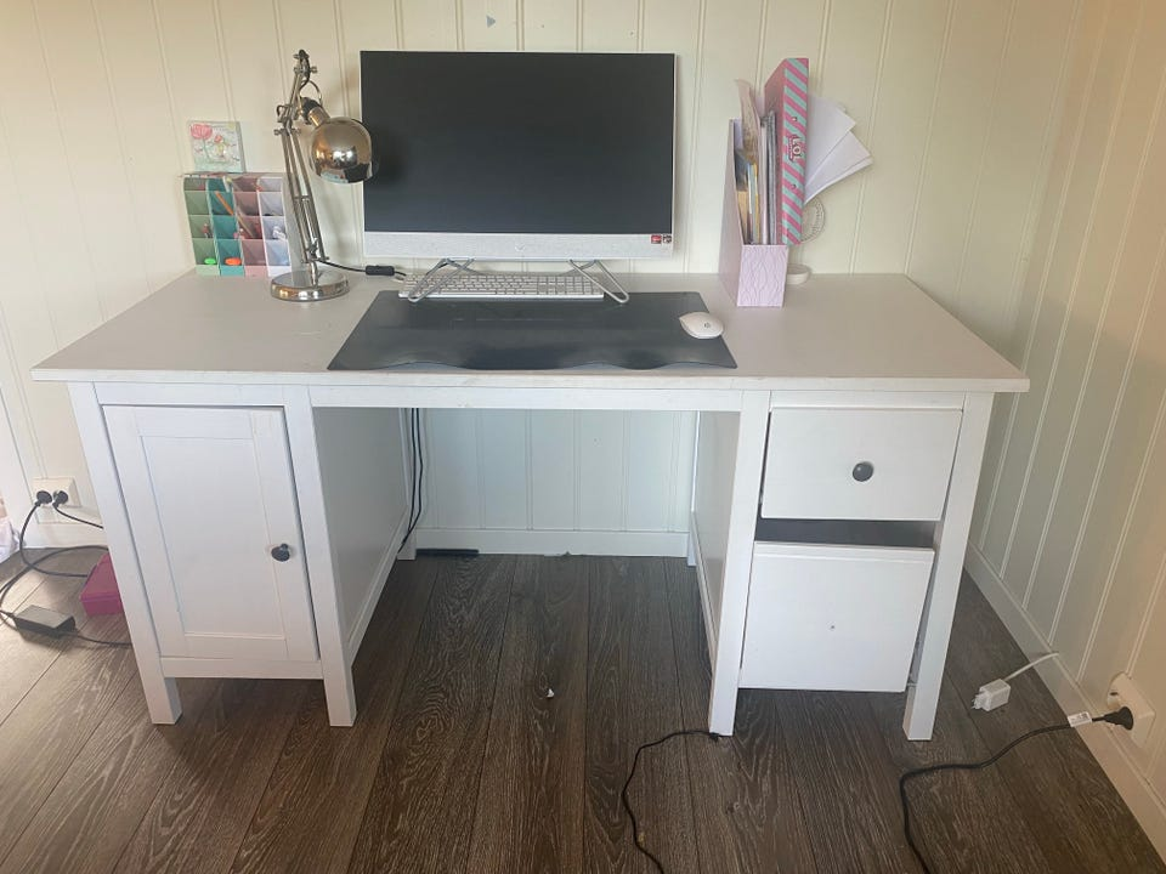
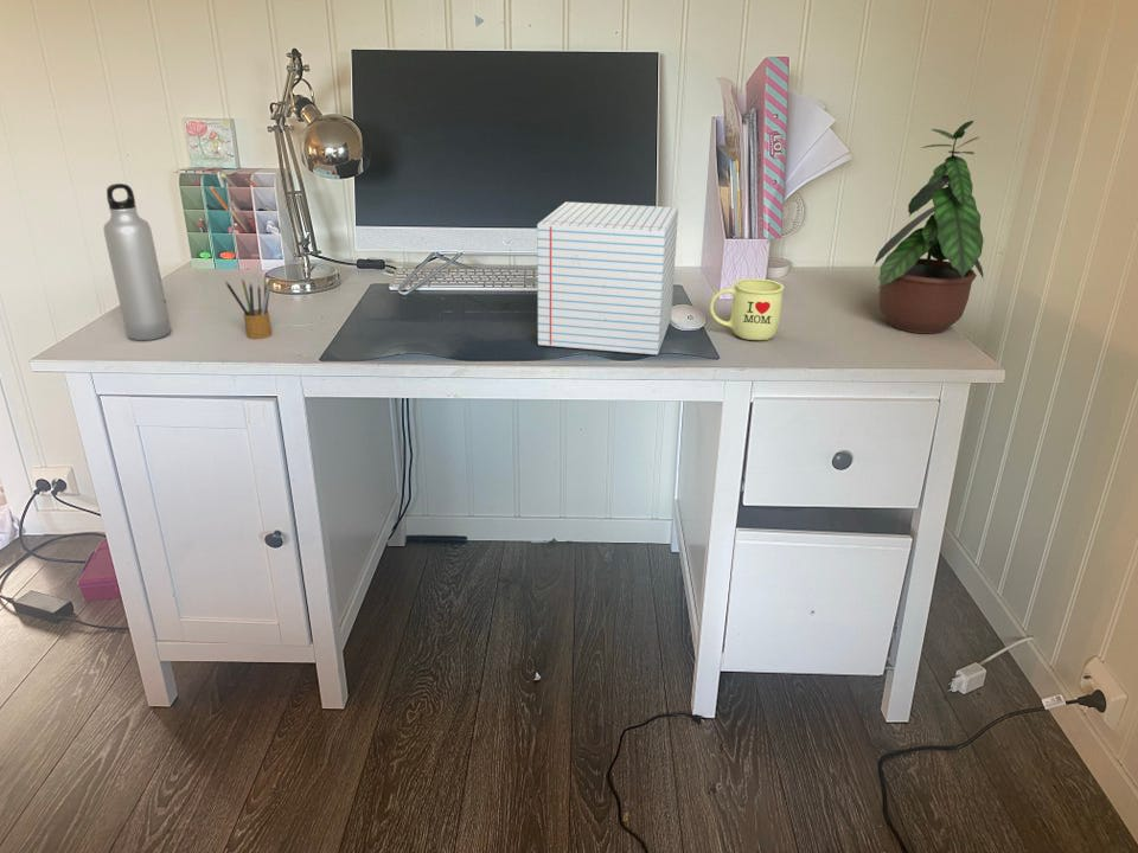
+ potted plant [871,120,985,334]
+ pencil box [224,277,273,340]
+ mug [708,277,785,341]
+ water bottle [103,182,172,341]
+ notepad [536,201,679,357]
